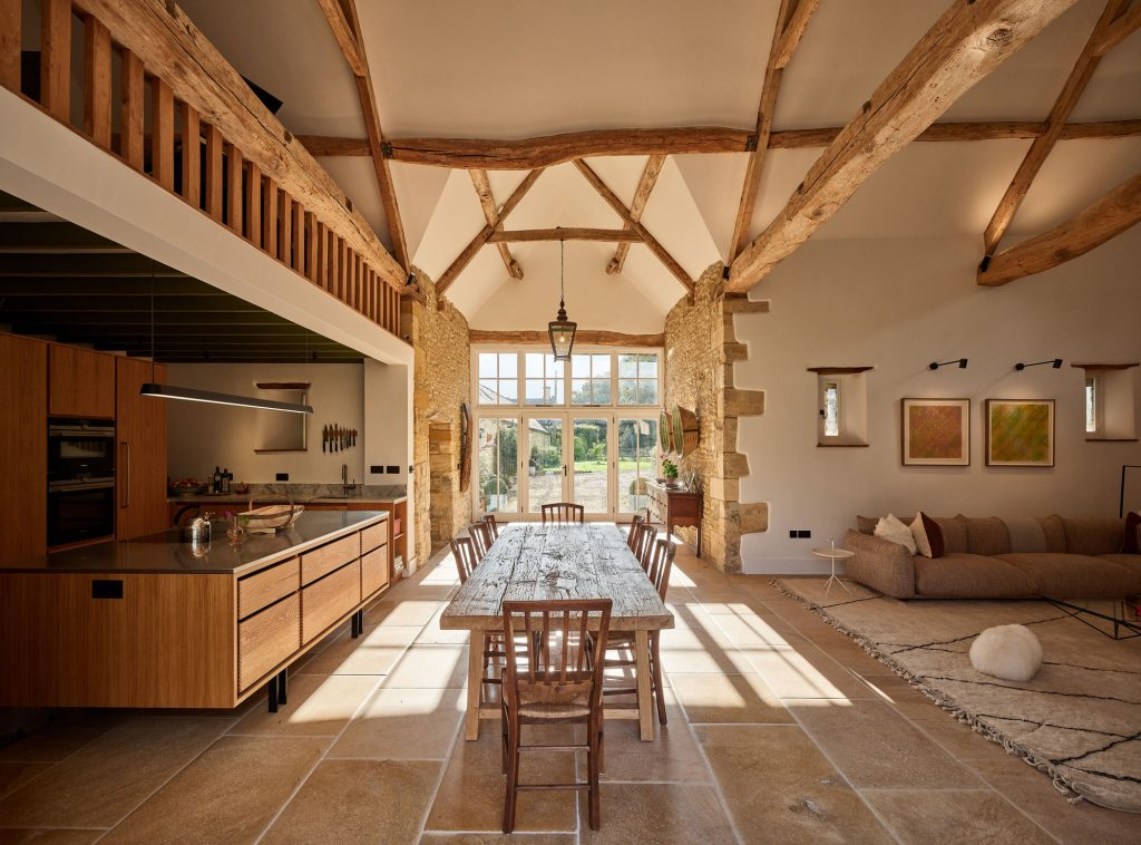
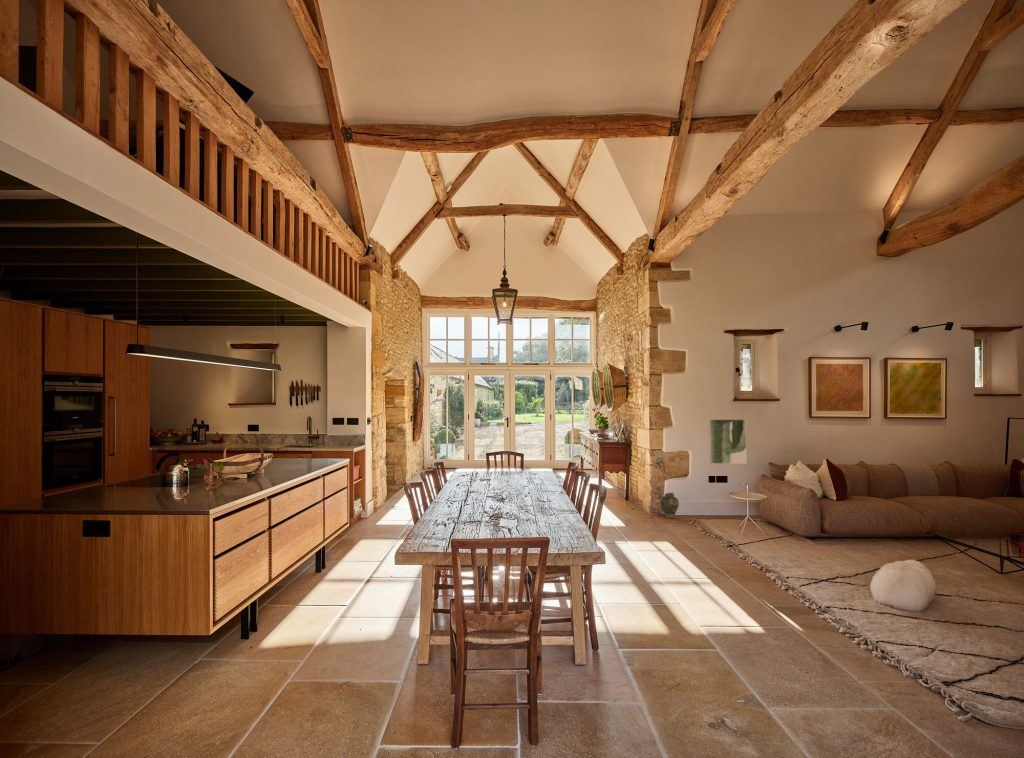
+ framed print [708,418,748,465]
+ vase [659,492,680,519]
